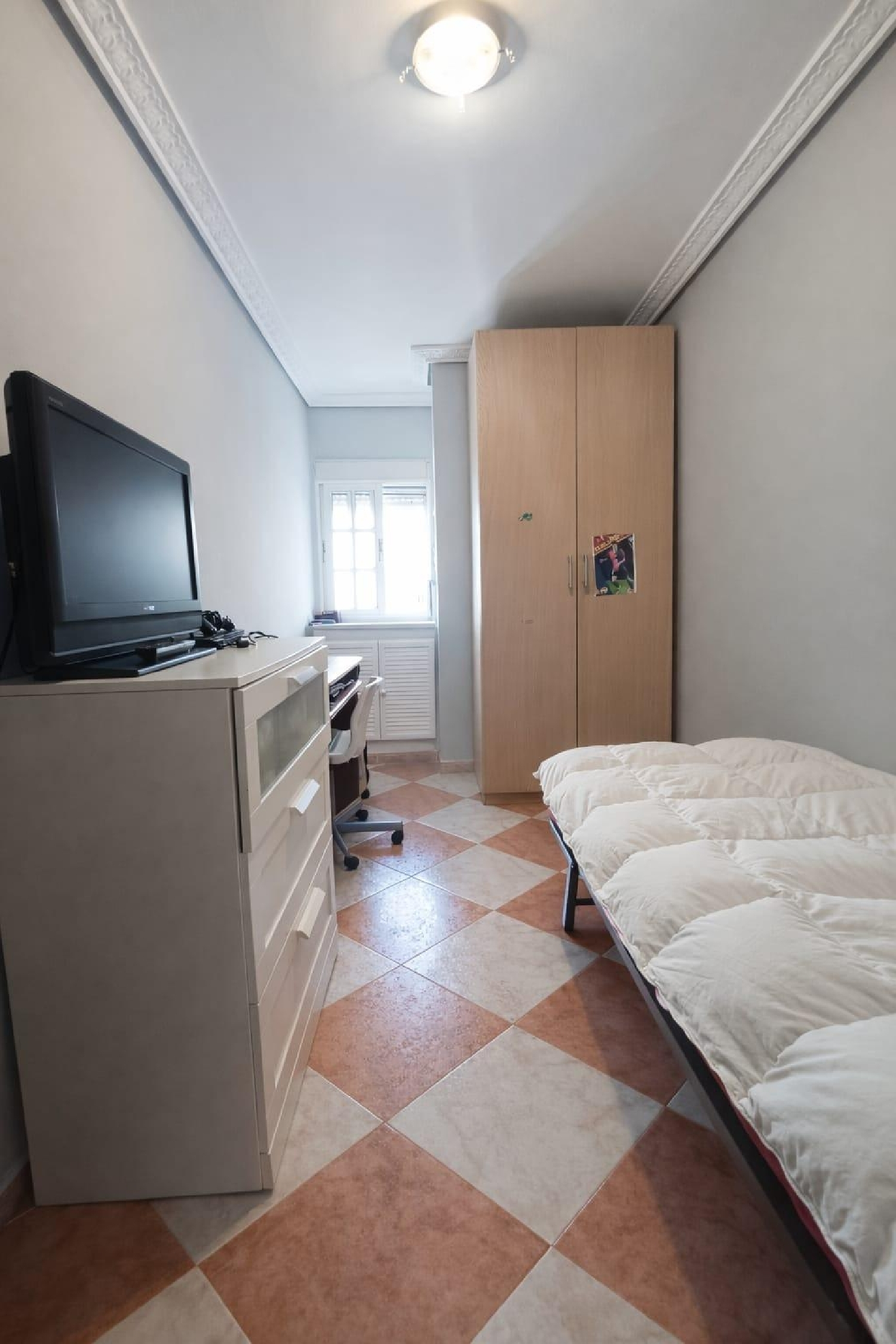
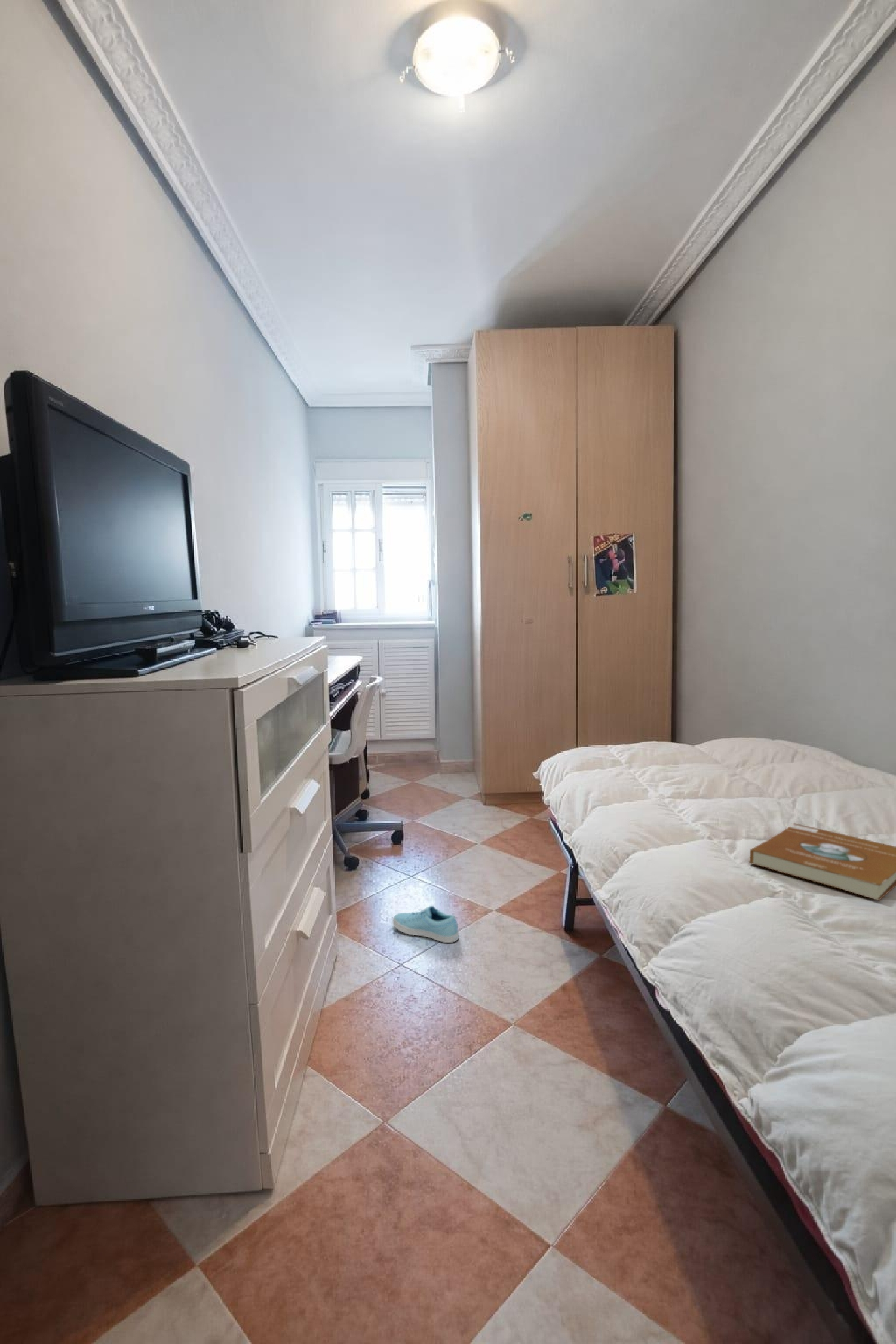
+ book [748,823,896,901]
+ sneaker [392,906,459,943]
